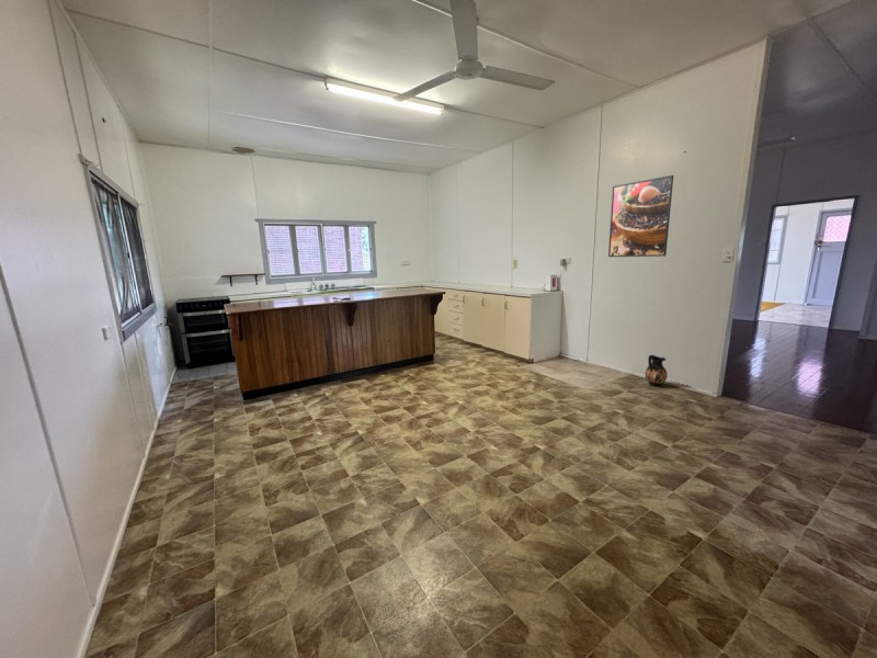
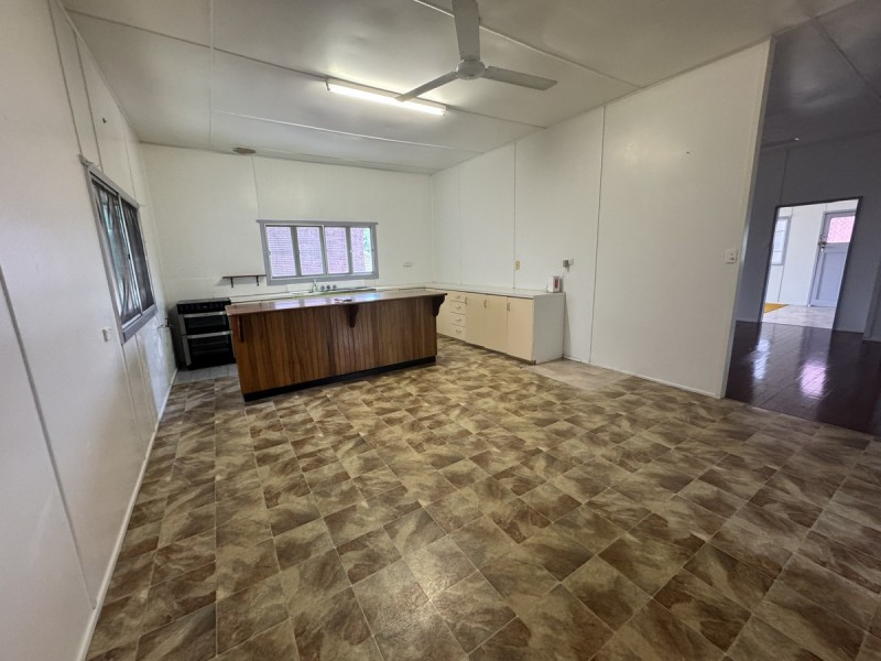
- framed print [607,174,674,258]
- ceramic jug [643,354,669,387]
